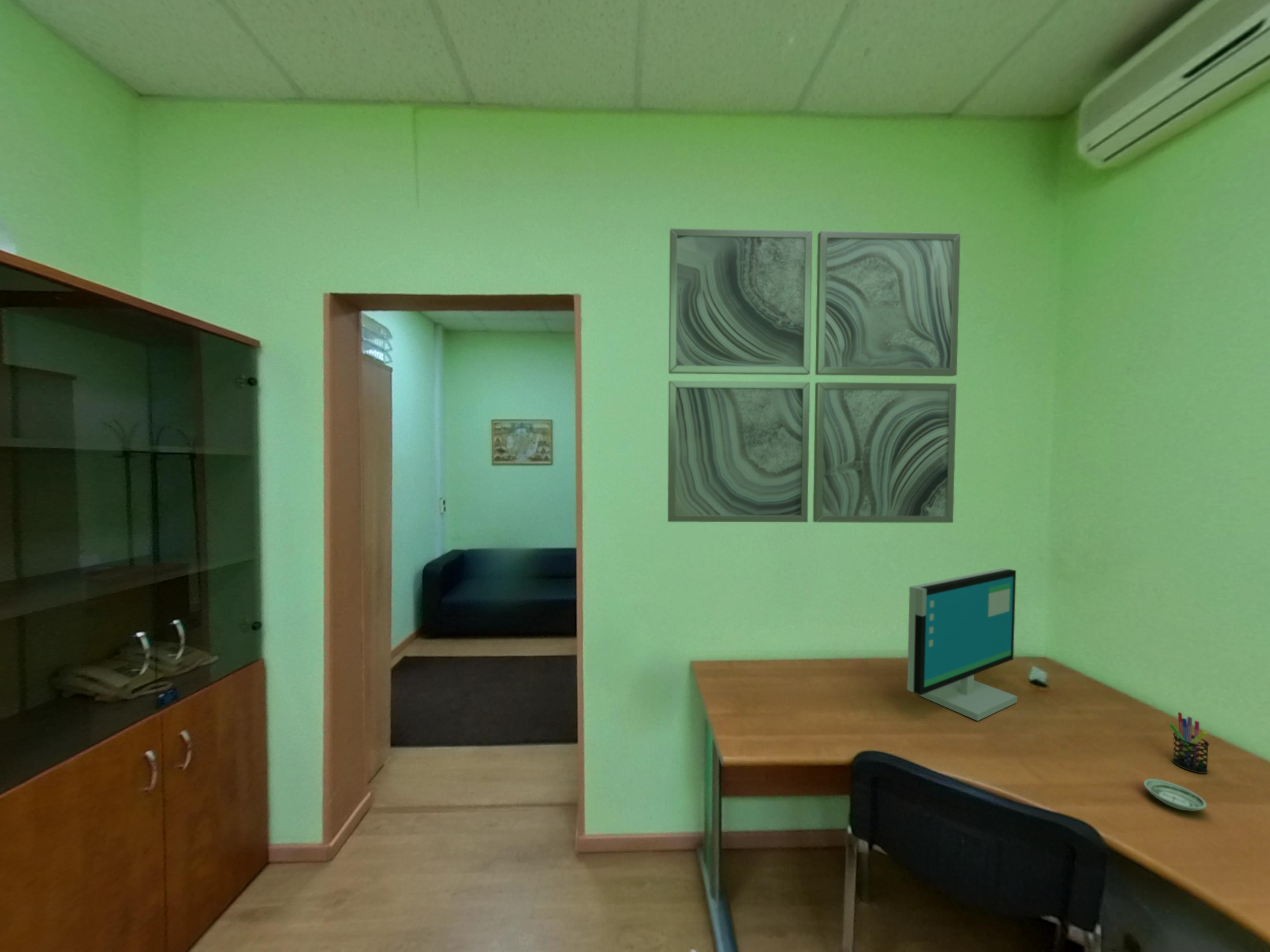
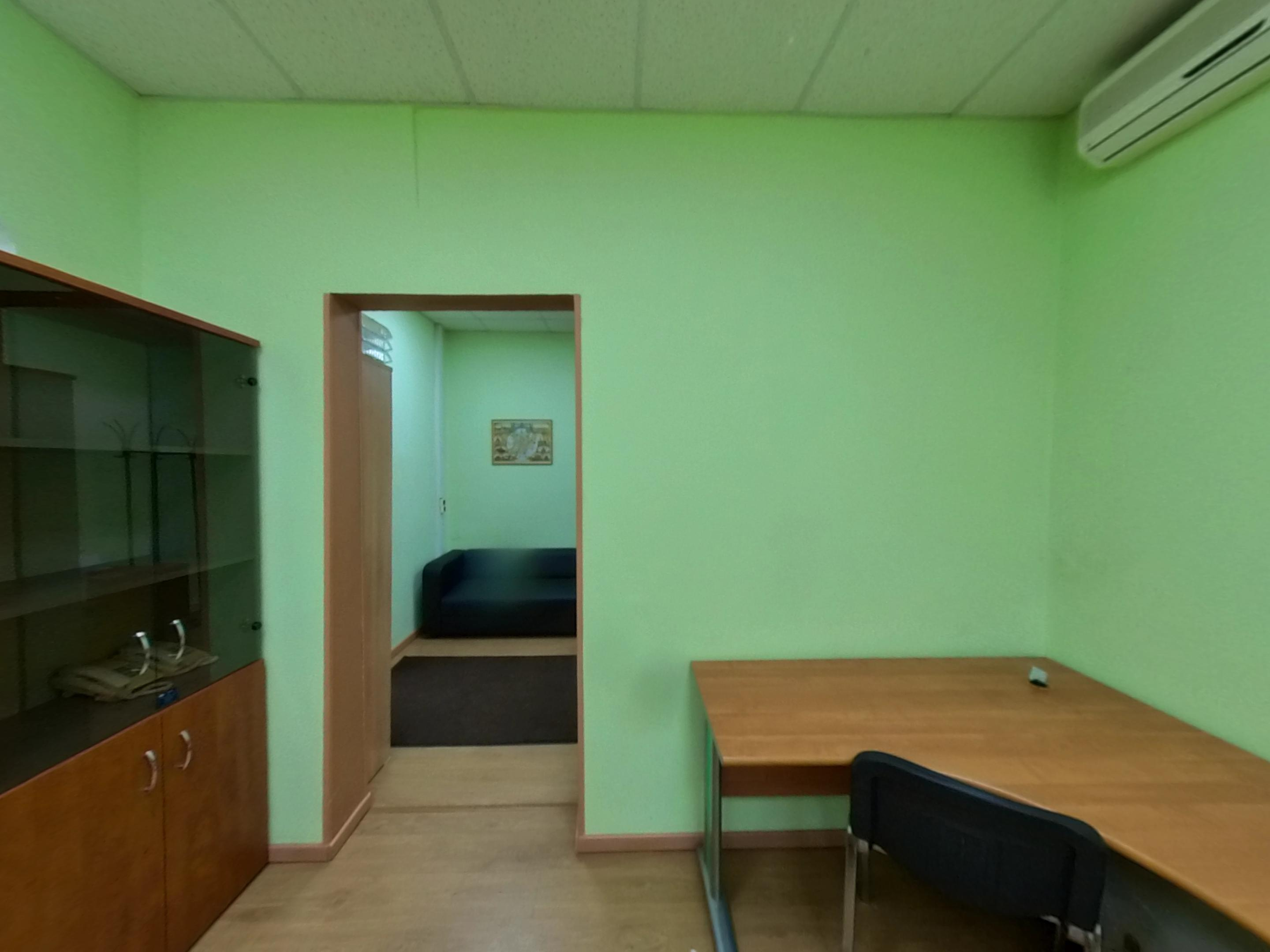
- saucer [1143,778,1207,811]
- wall art [667,228,961,523]
- pen holder [1169,712,1210,774]
- computer monitor [907,568,1018,721]
